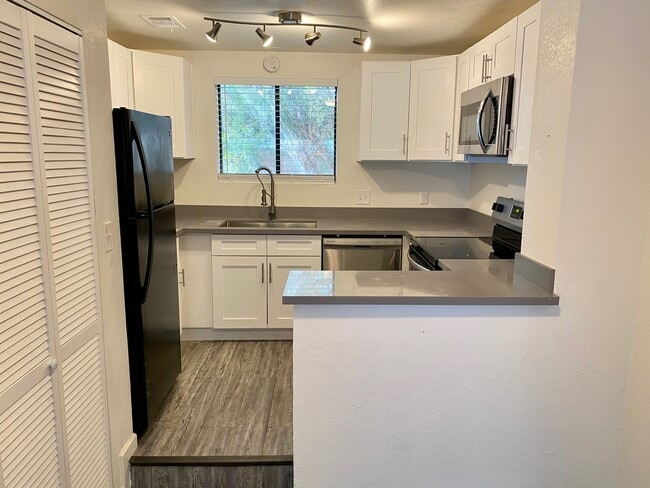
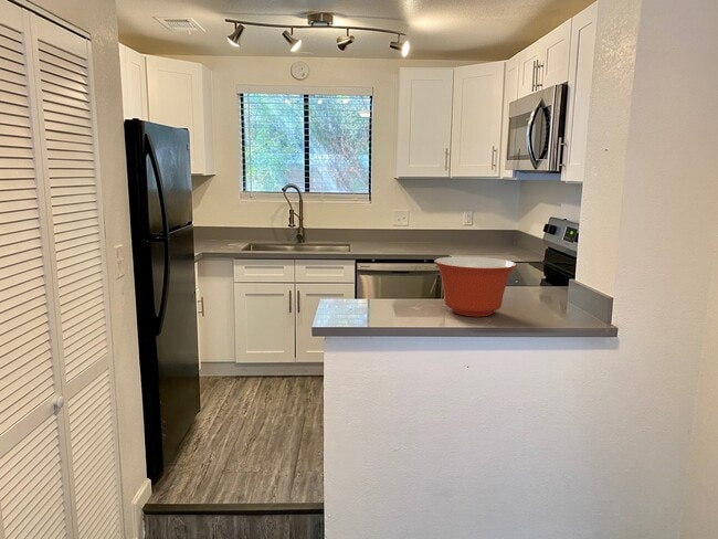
+ mixing bowl [433,256,518,318]
